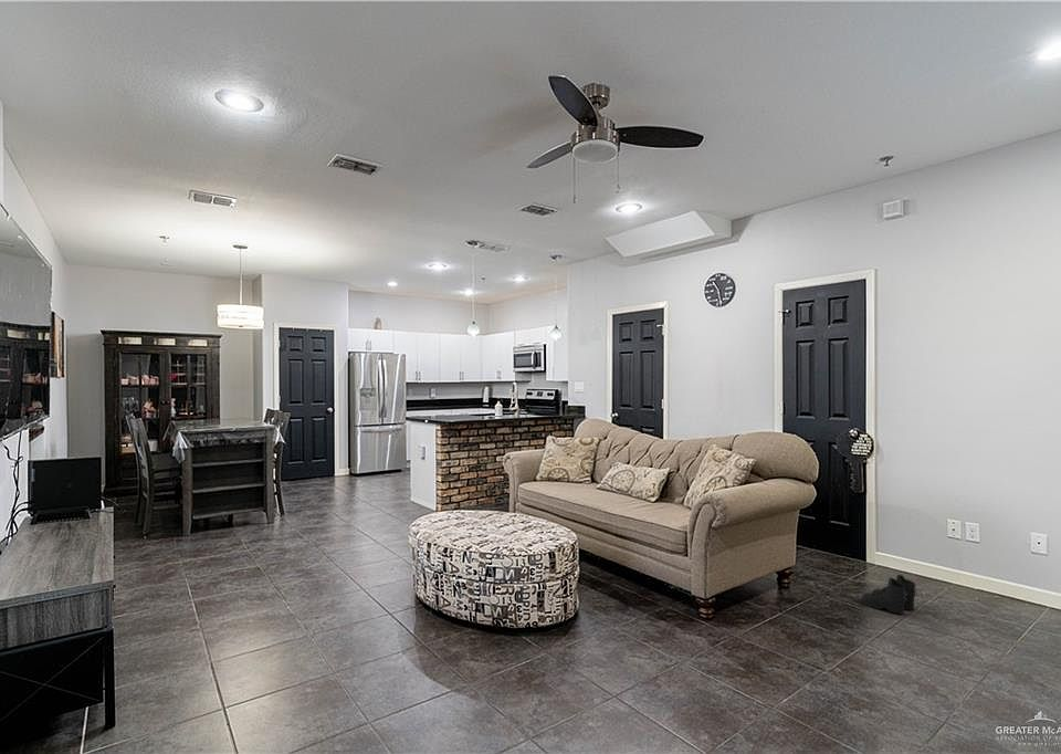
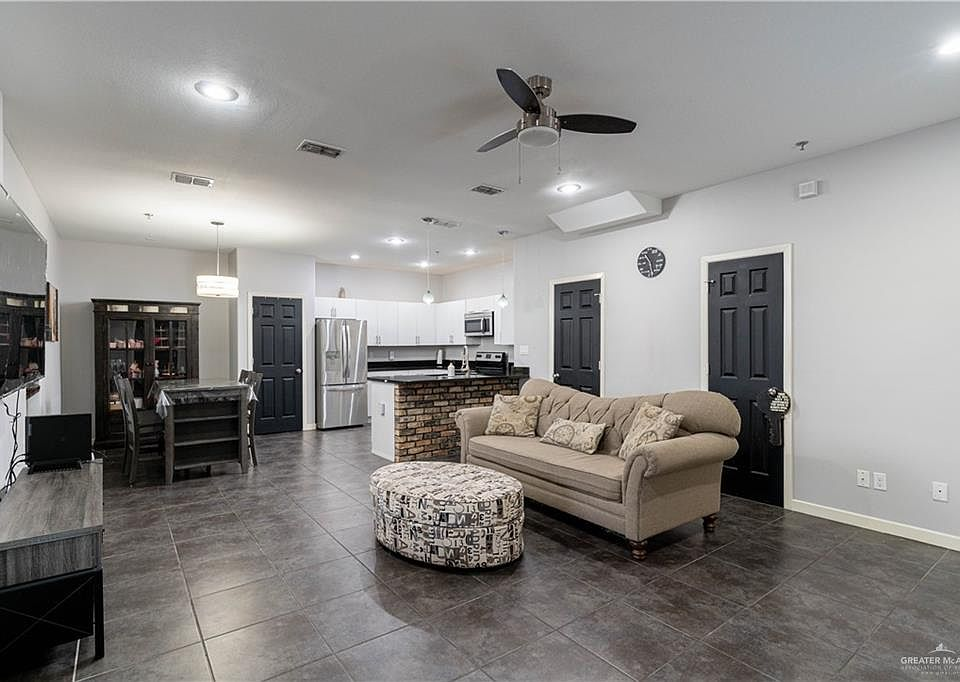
- boots [860,574,918,615]
